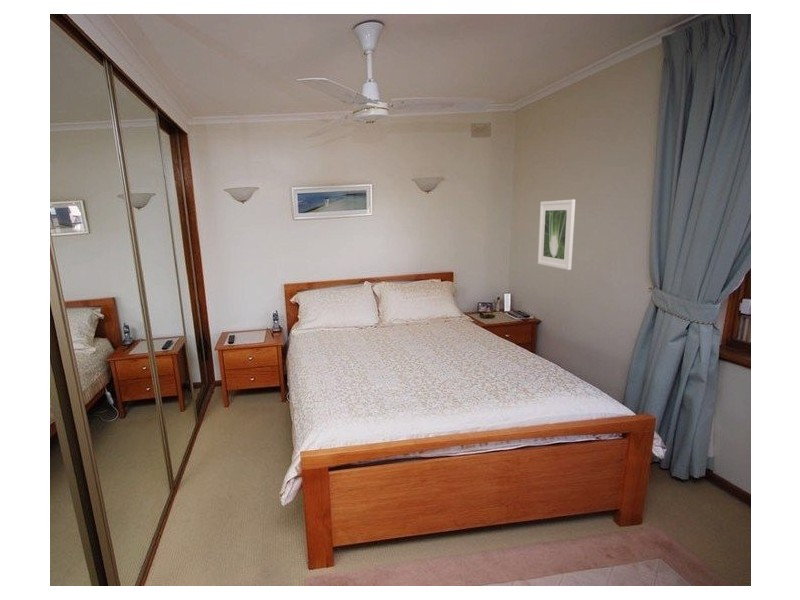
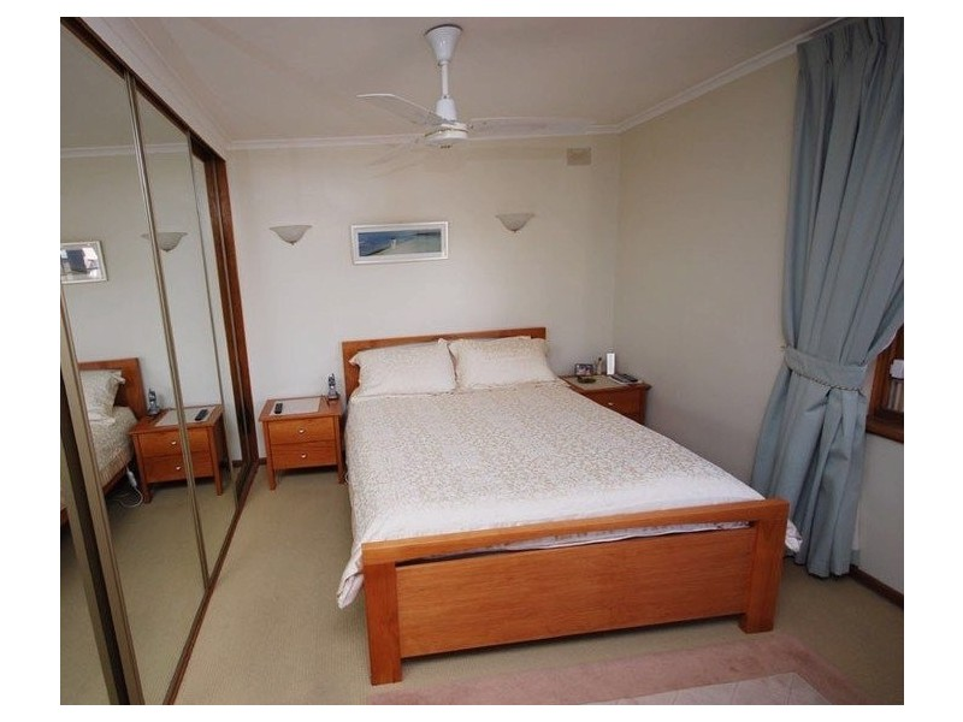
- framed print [537,199,576,271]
